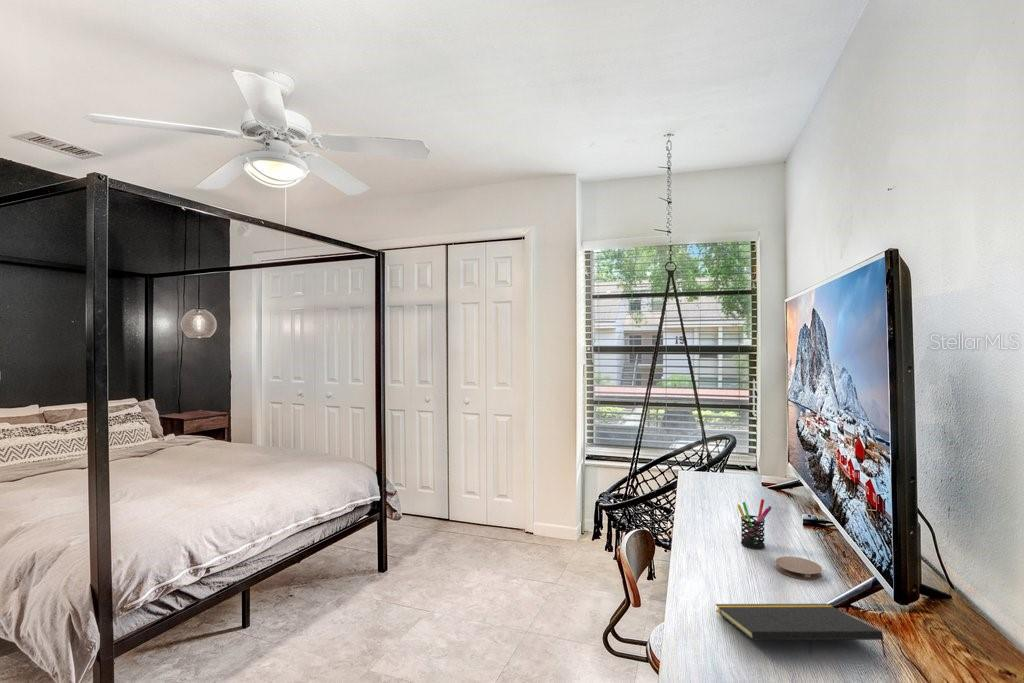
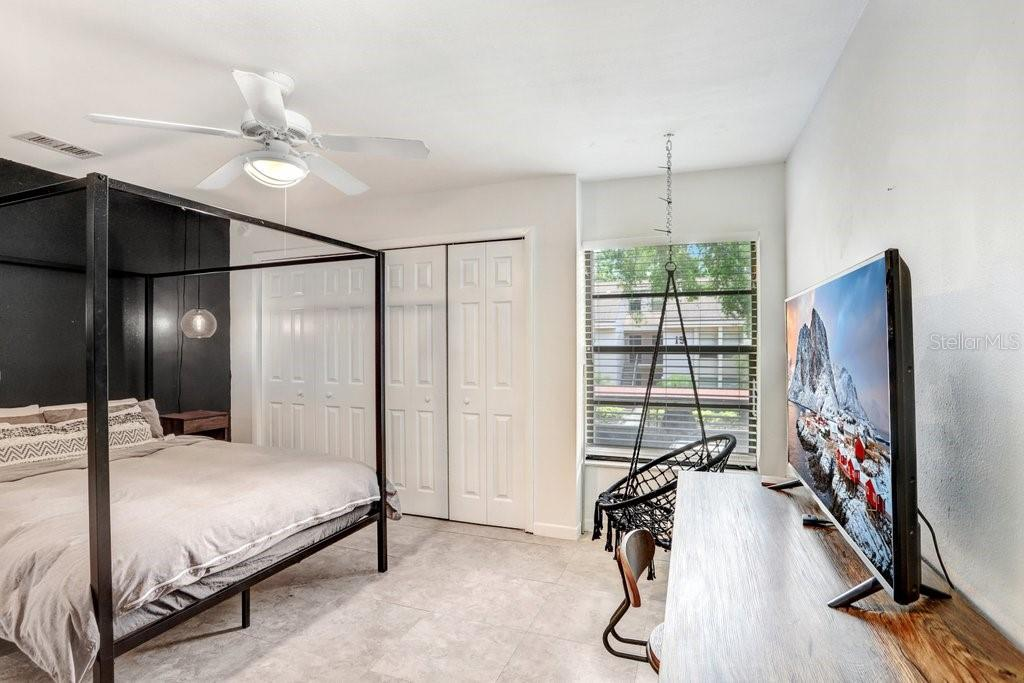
- pen holder [736,498,773,550]
- notepad [715,603,887,658]
- coaster [775,555,823,581]
